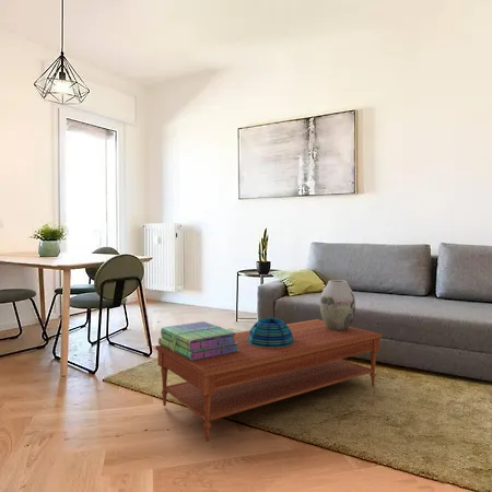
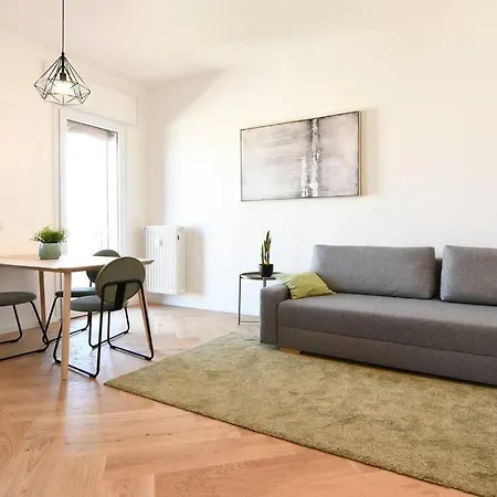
- vase [319,279,356,331]
- decorative bowl [248,317,294,348]
- coffee table [154,318,383,443]
- stack of books [157,320,239,361]
